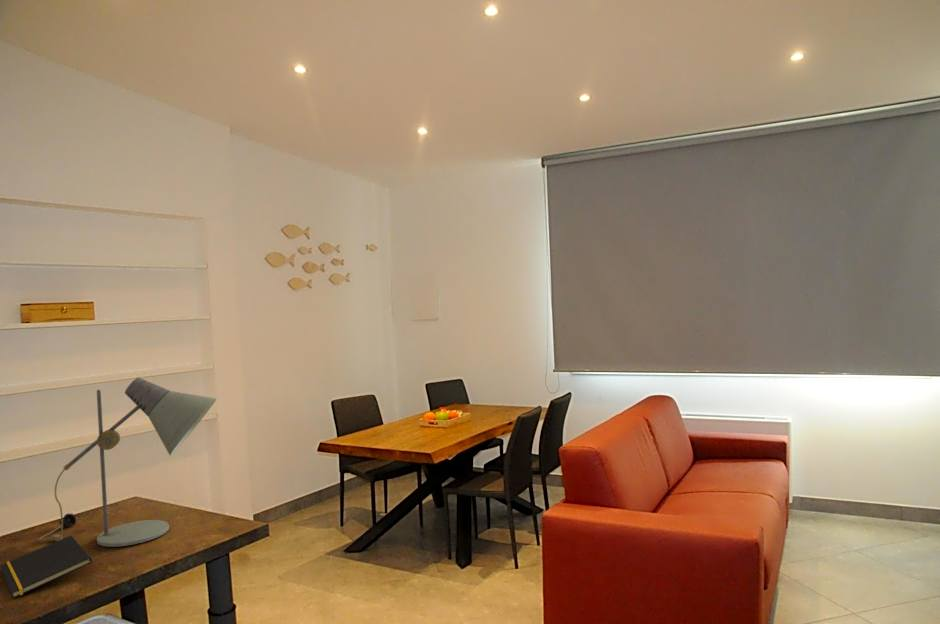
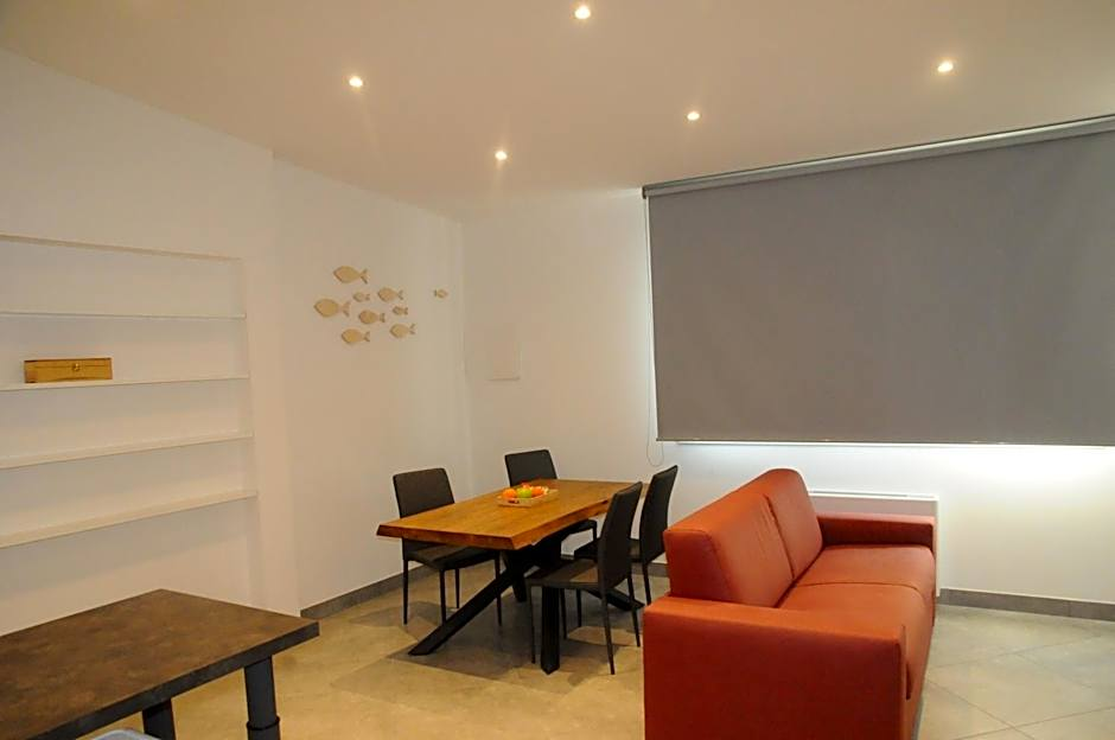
- desk lamp [37,376,217,548]
- notepad [0,535,93,599]
